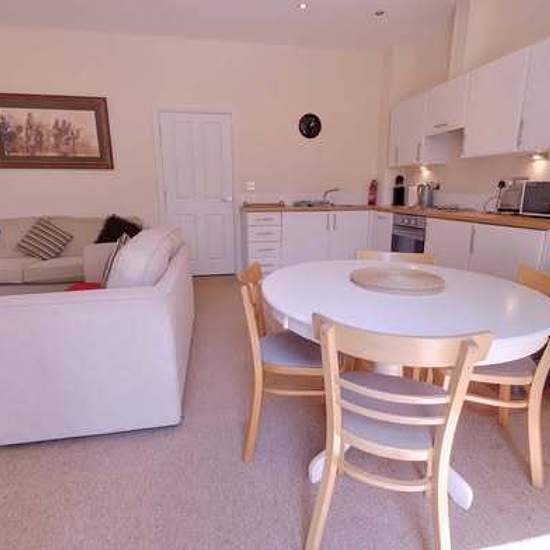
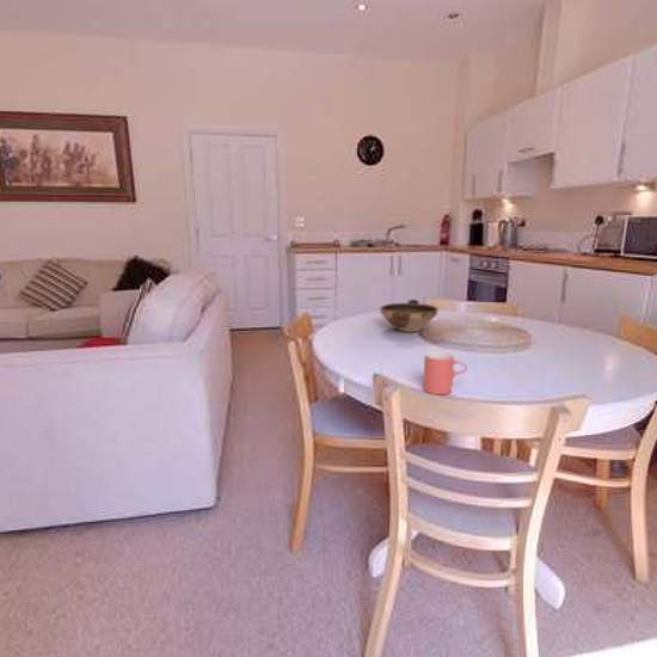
+ bowl [379,299,440,333]
+ cup [422,350,468,395]
